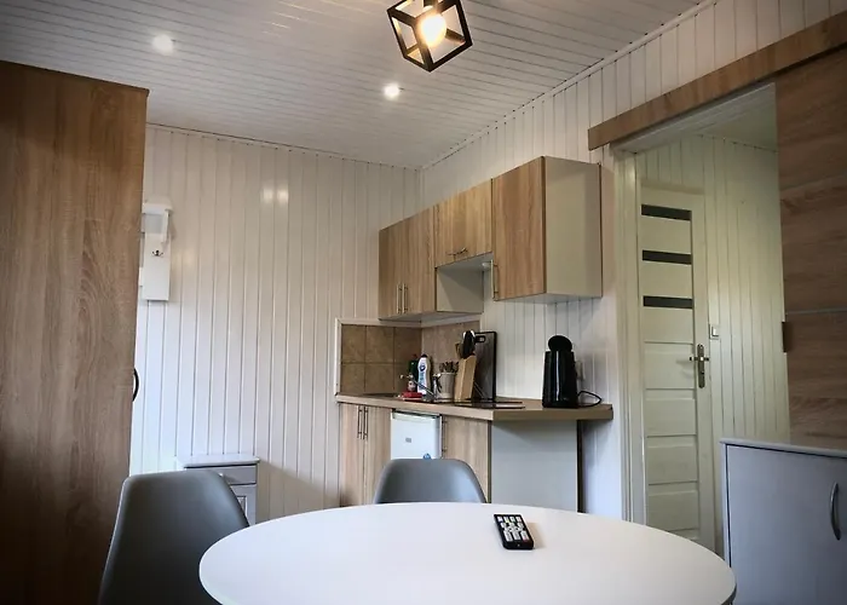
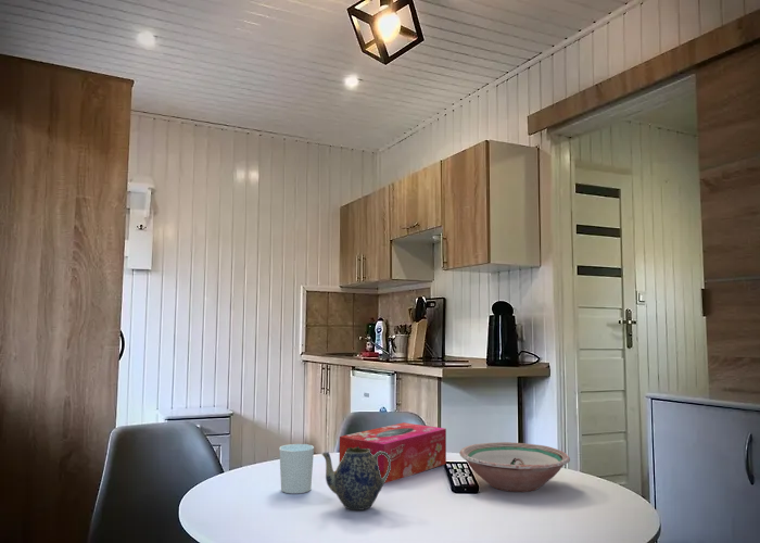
+ teapot [320,446,391,512]
+ bowl [458,441,571,493]
+ tissue box [339,421,447,484]
+ cup [278,443,315,495]
